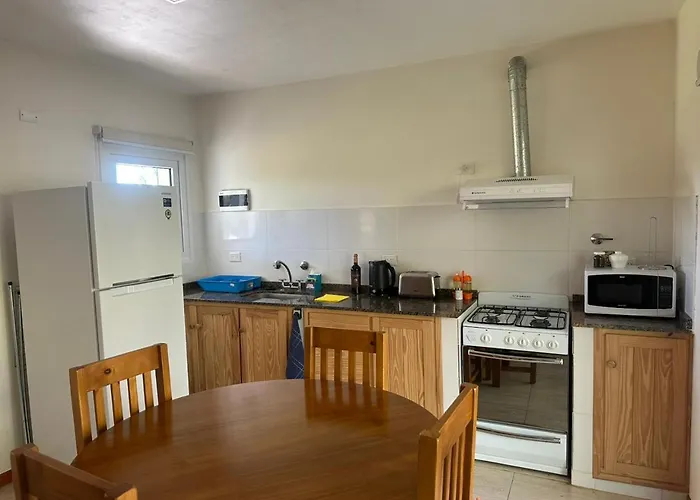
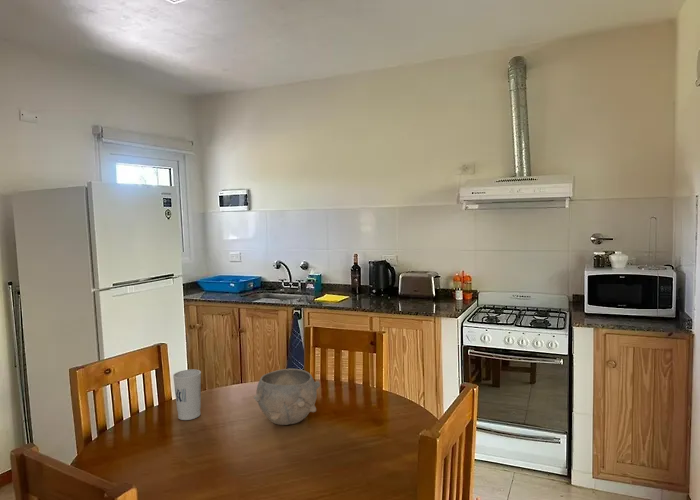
+ cup [172,368,202,421]
+ bowl [253,368,321,426]
